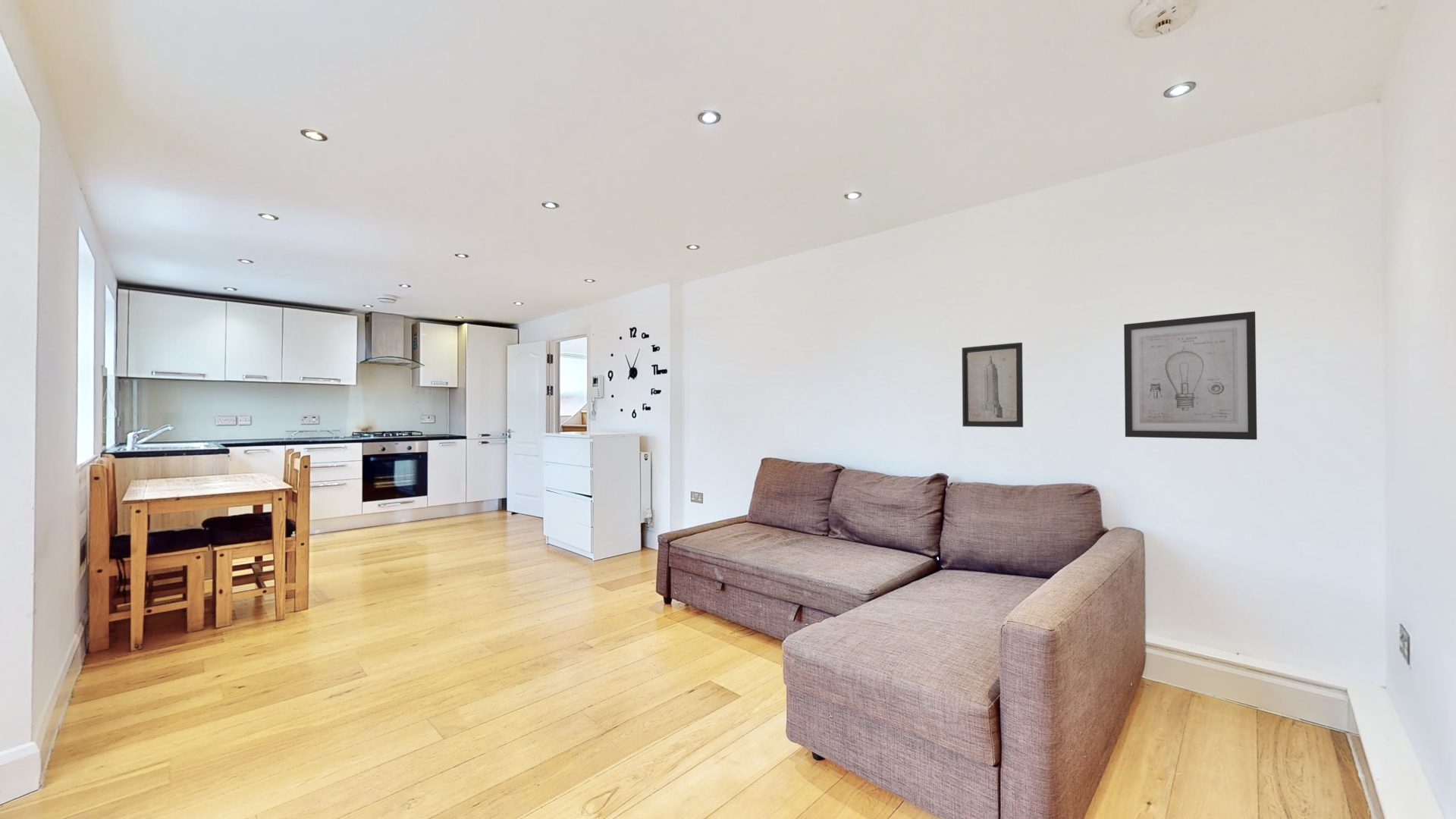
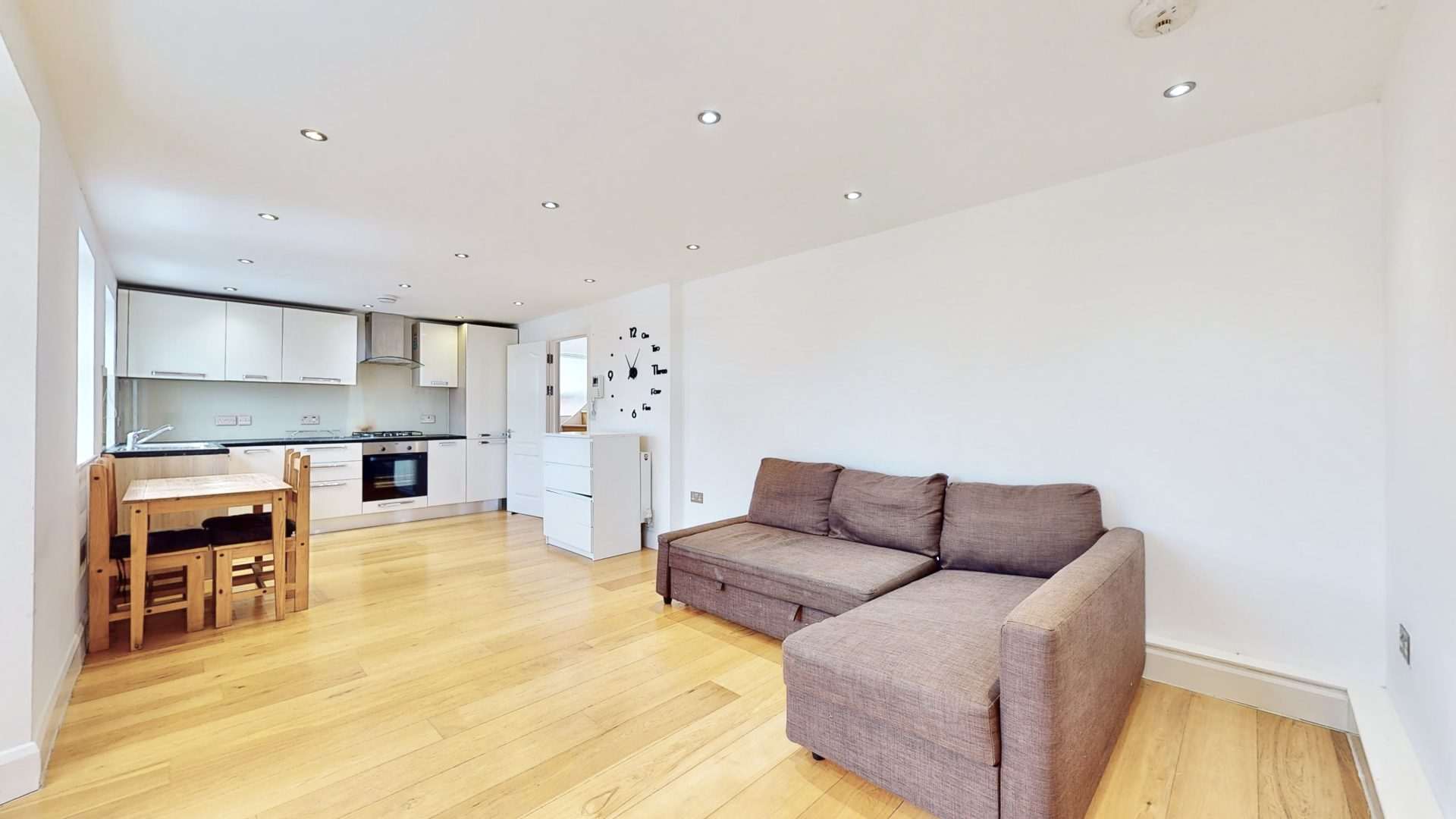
- wall art [1123,311,1257,441]
- wall art [962,342,1024,428]
